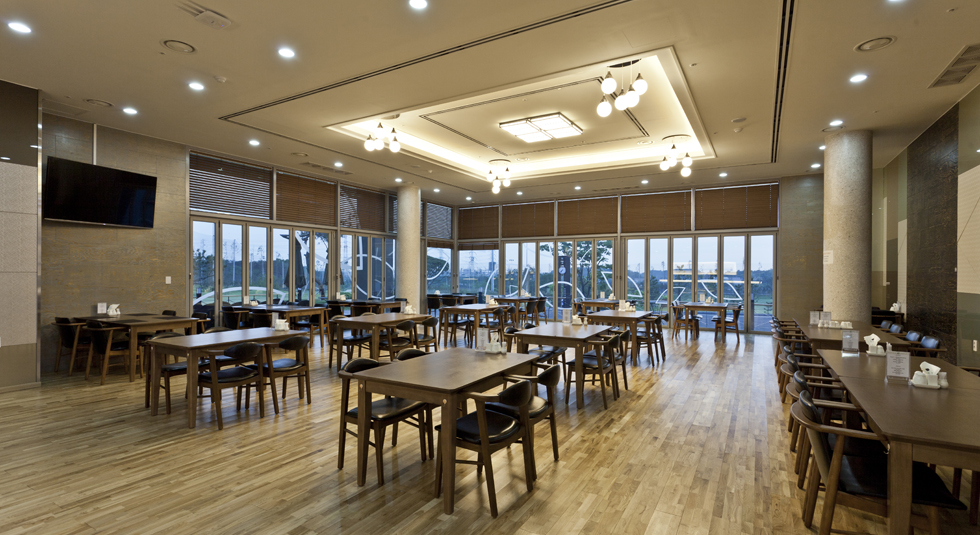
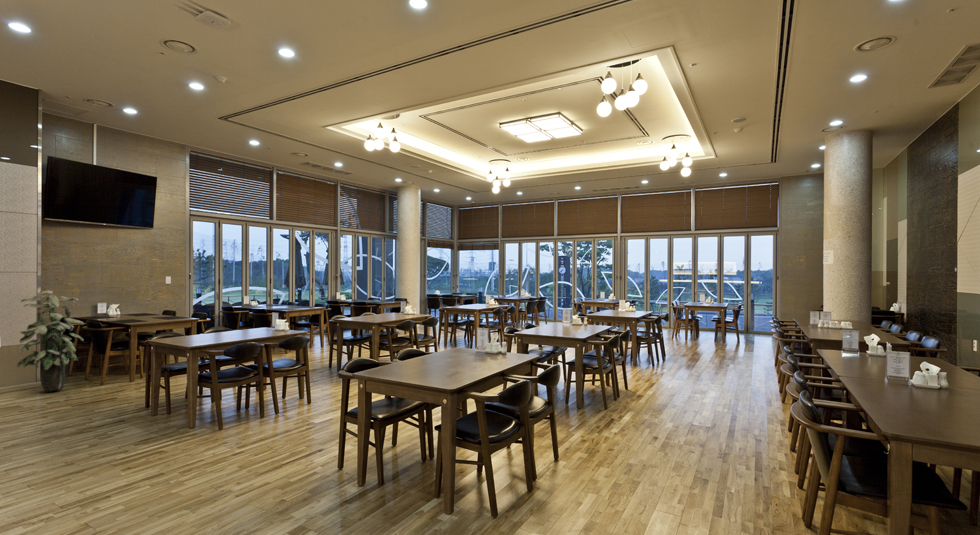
+ indoor plant [16,290,85,393]
